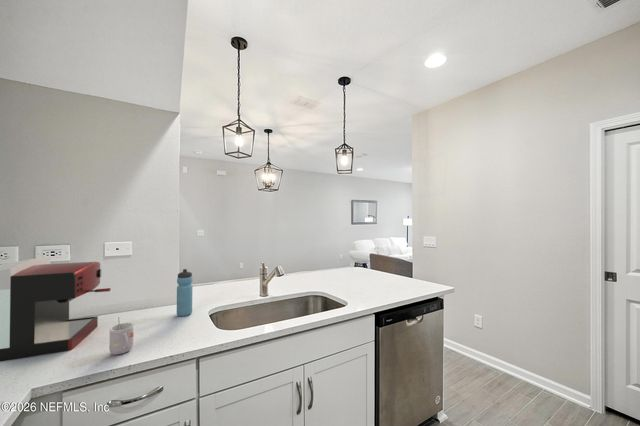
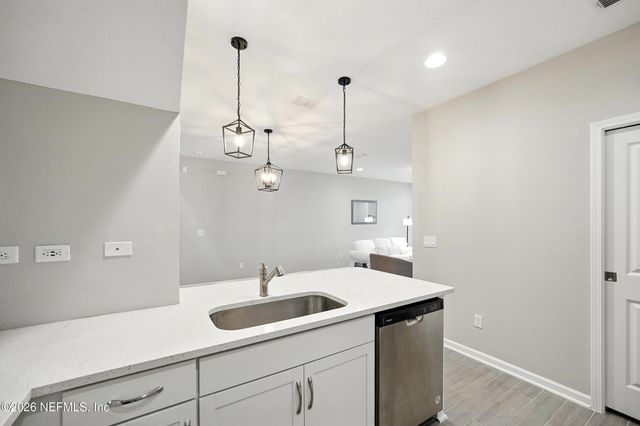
- mug [108,316,135,356]
- coffee maker [0,257,111,363]
- water bottle [176,268,193,317]
